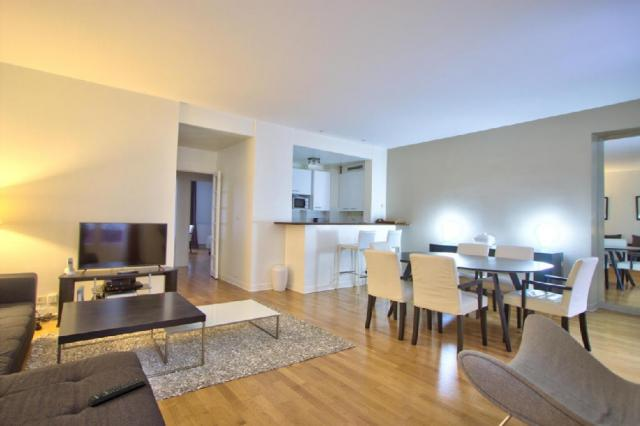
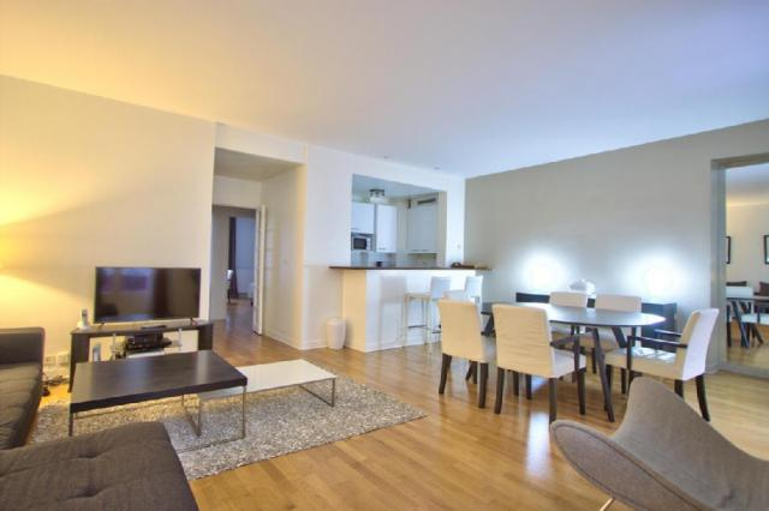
- remote control [87,377,147,407]
